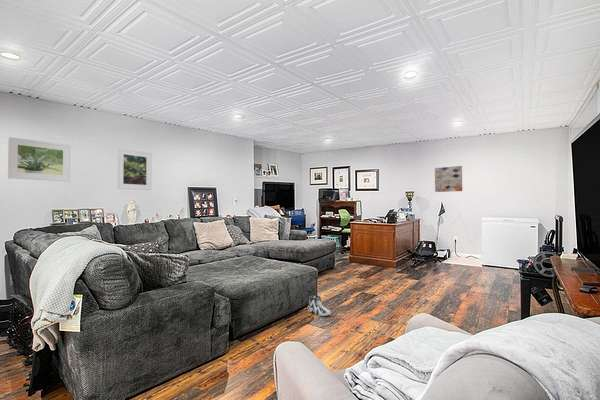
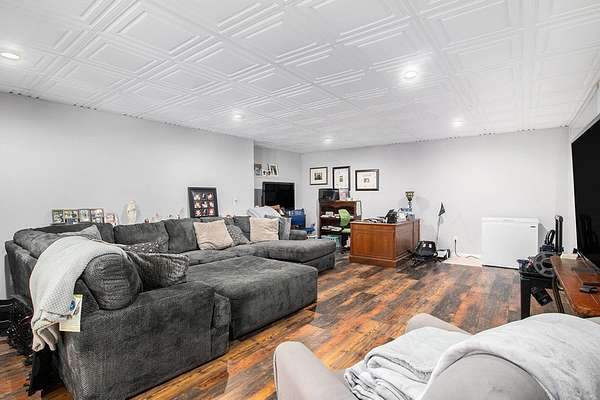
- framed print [7,136,72,182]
- sneaker [307,293,332,317]
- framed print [116,147,153,191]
- wall art [434,165,463,193]
